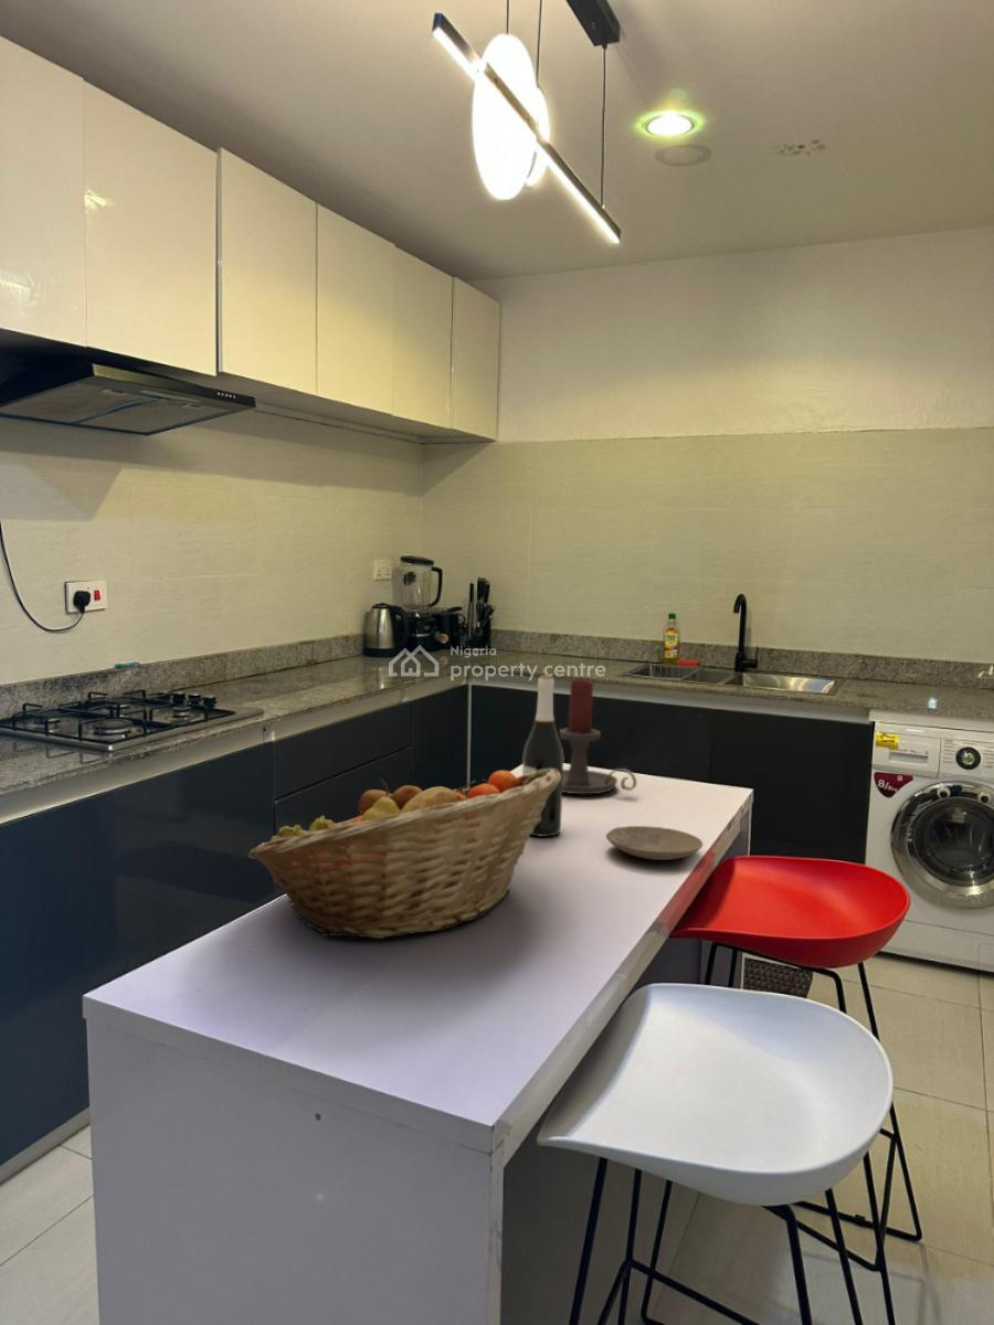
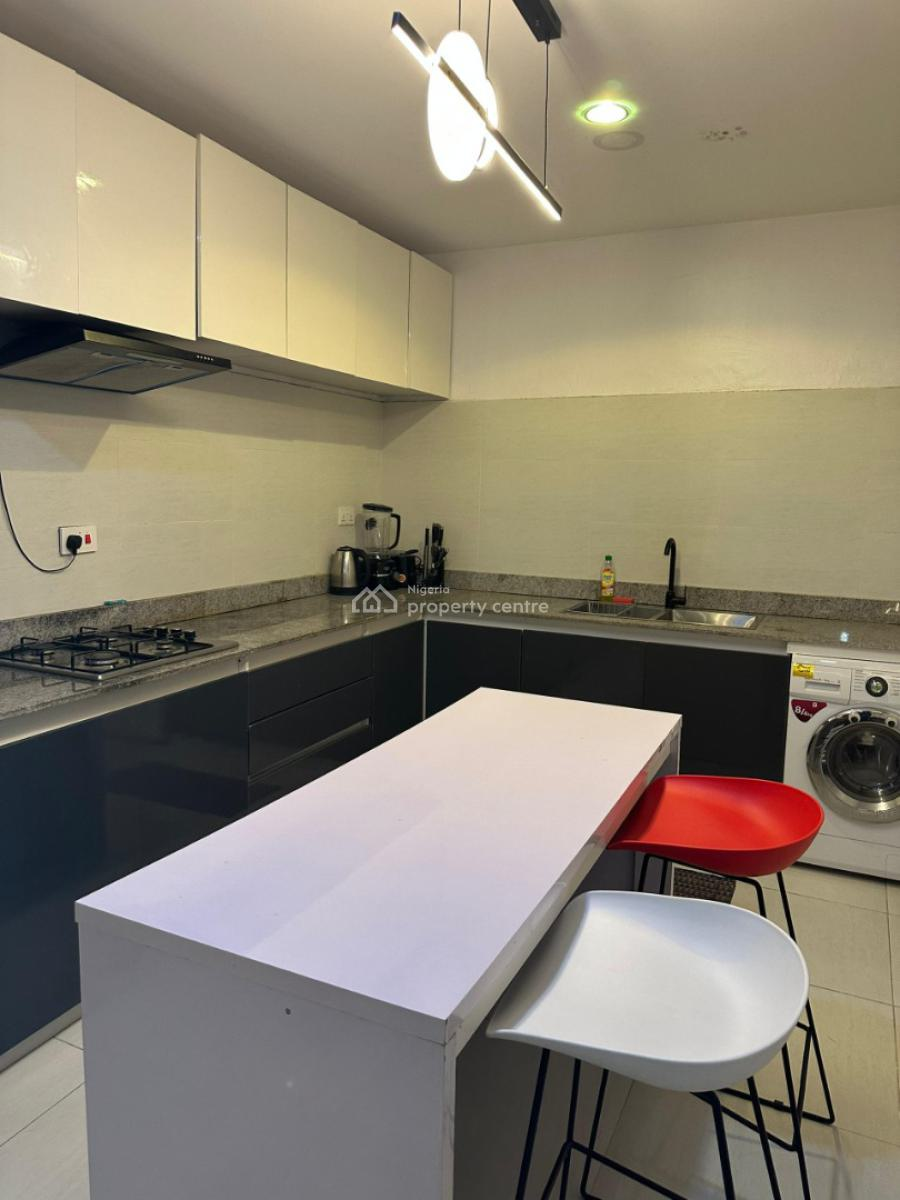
- wine bottle [521,675,564,838]
- candle holder [559,679,637,795]
- plate [605,825,704,861]
- fruit basket [246,768,560,940]
